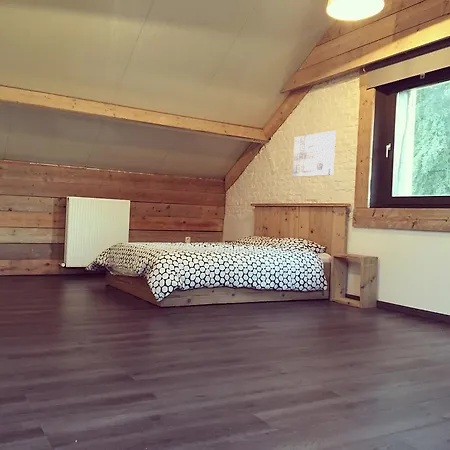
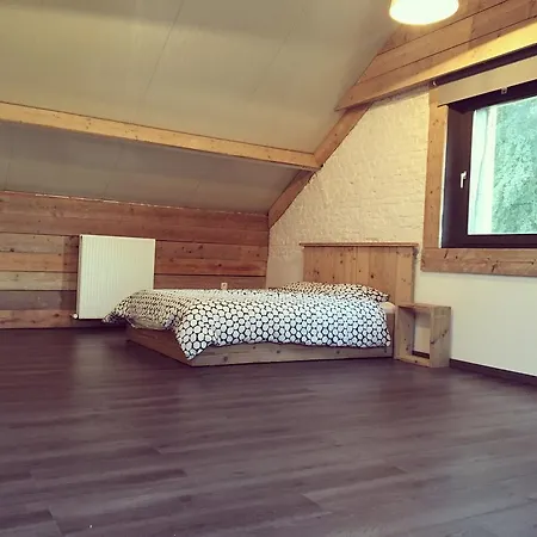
- wall art [291,130,337,178]
